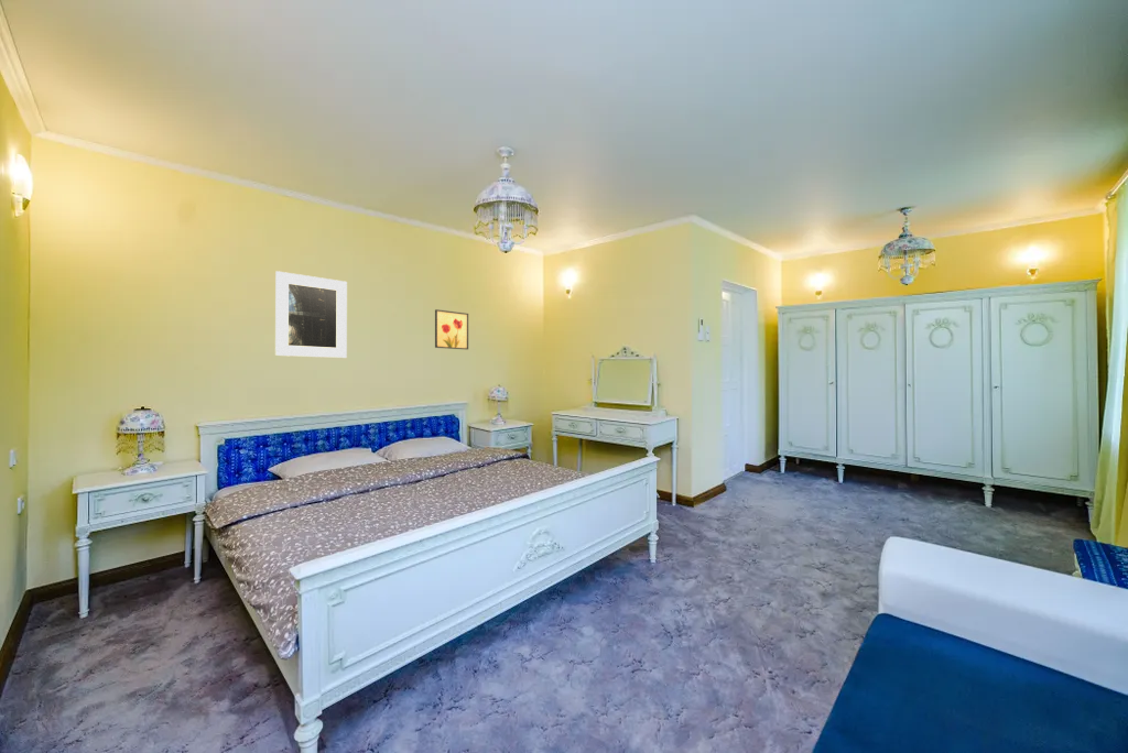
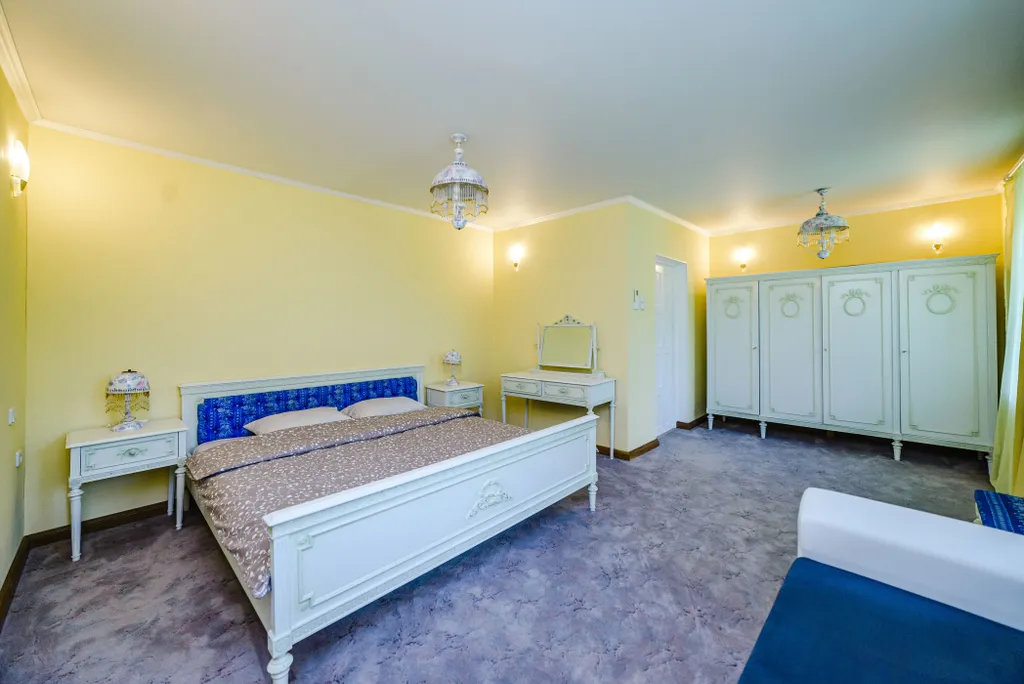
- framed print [274,270,348,359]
- wall art [434,308,469,350]
